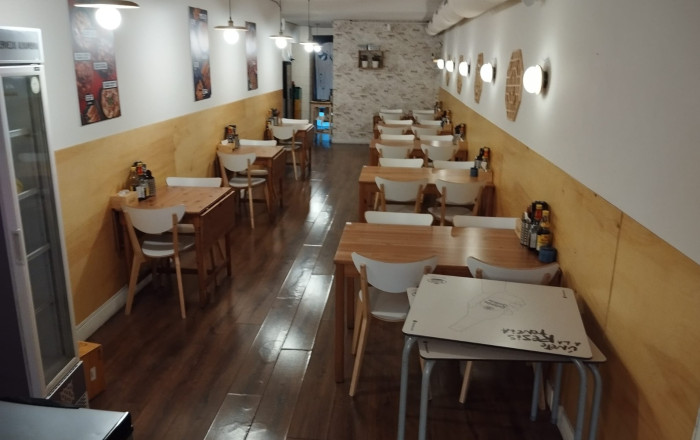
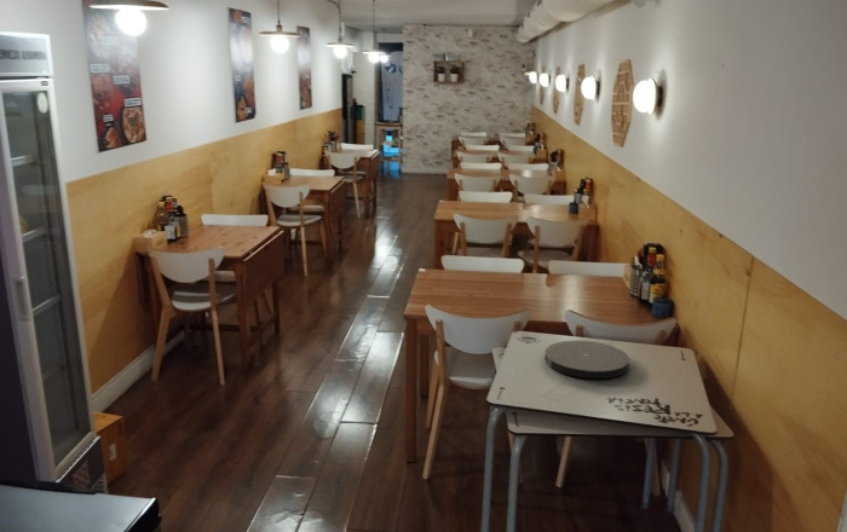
+ plate [544,340,630,380]
